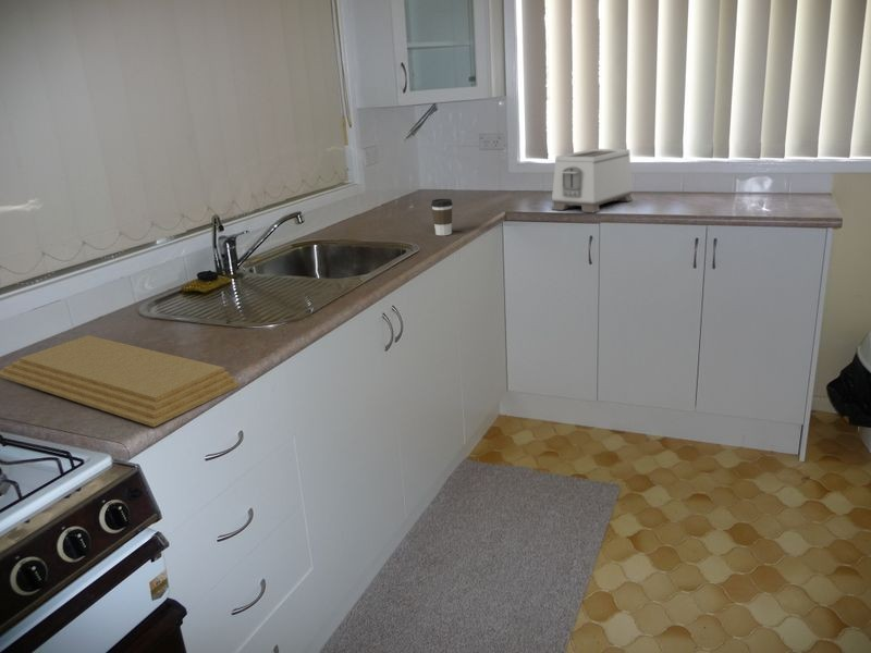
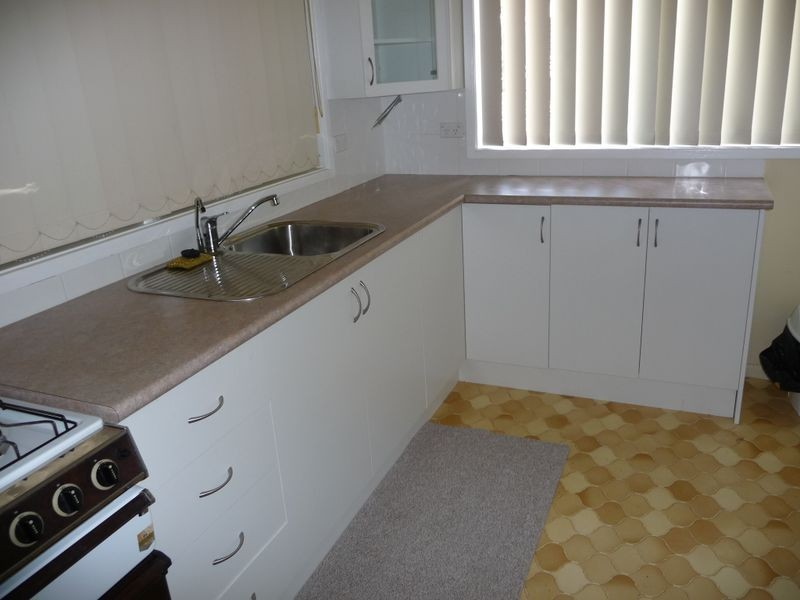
- coffee cup [430,198,454,236]
- toaster [551,148,634,214]
- cutting board [0,334,241,428]
